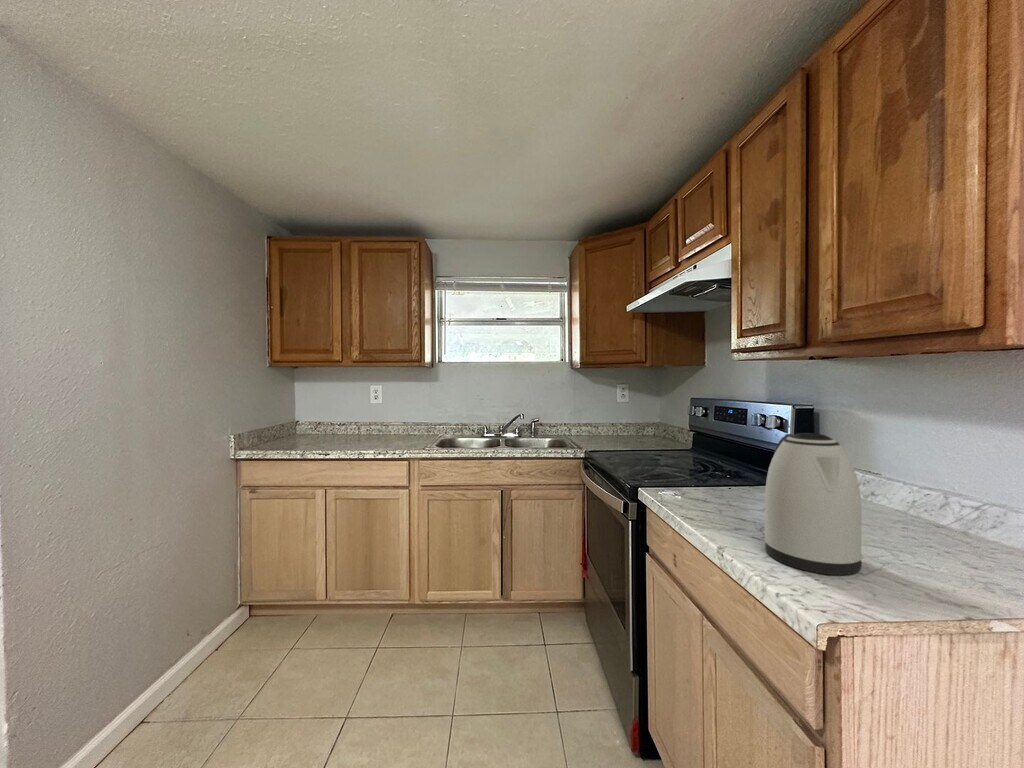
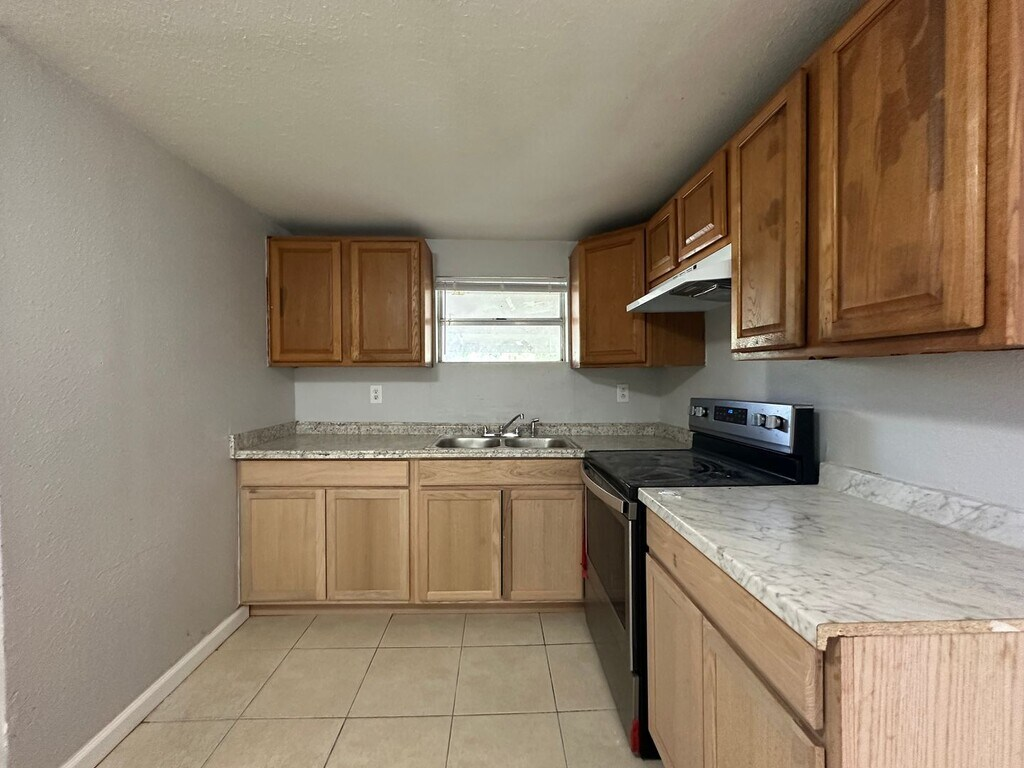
- kettle [763,432,863,576]
